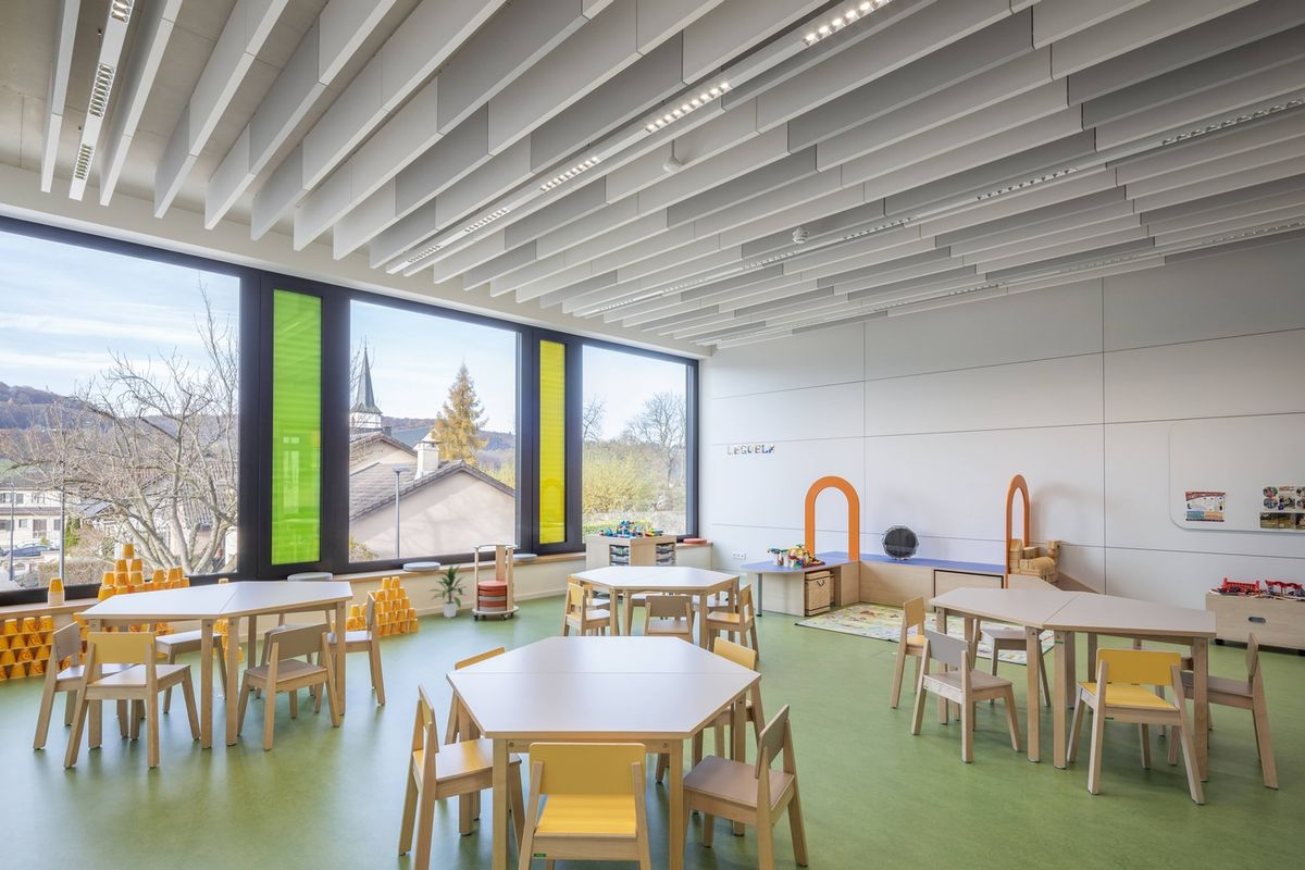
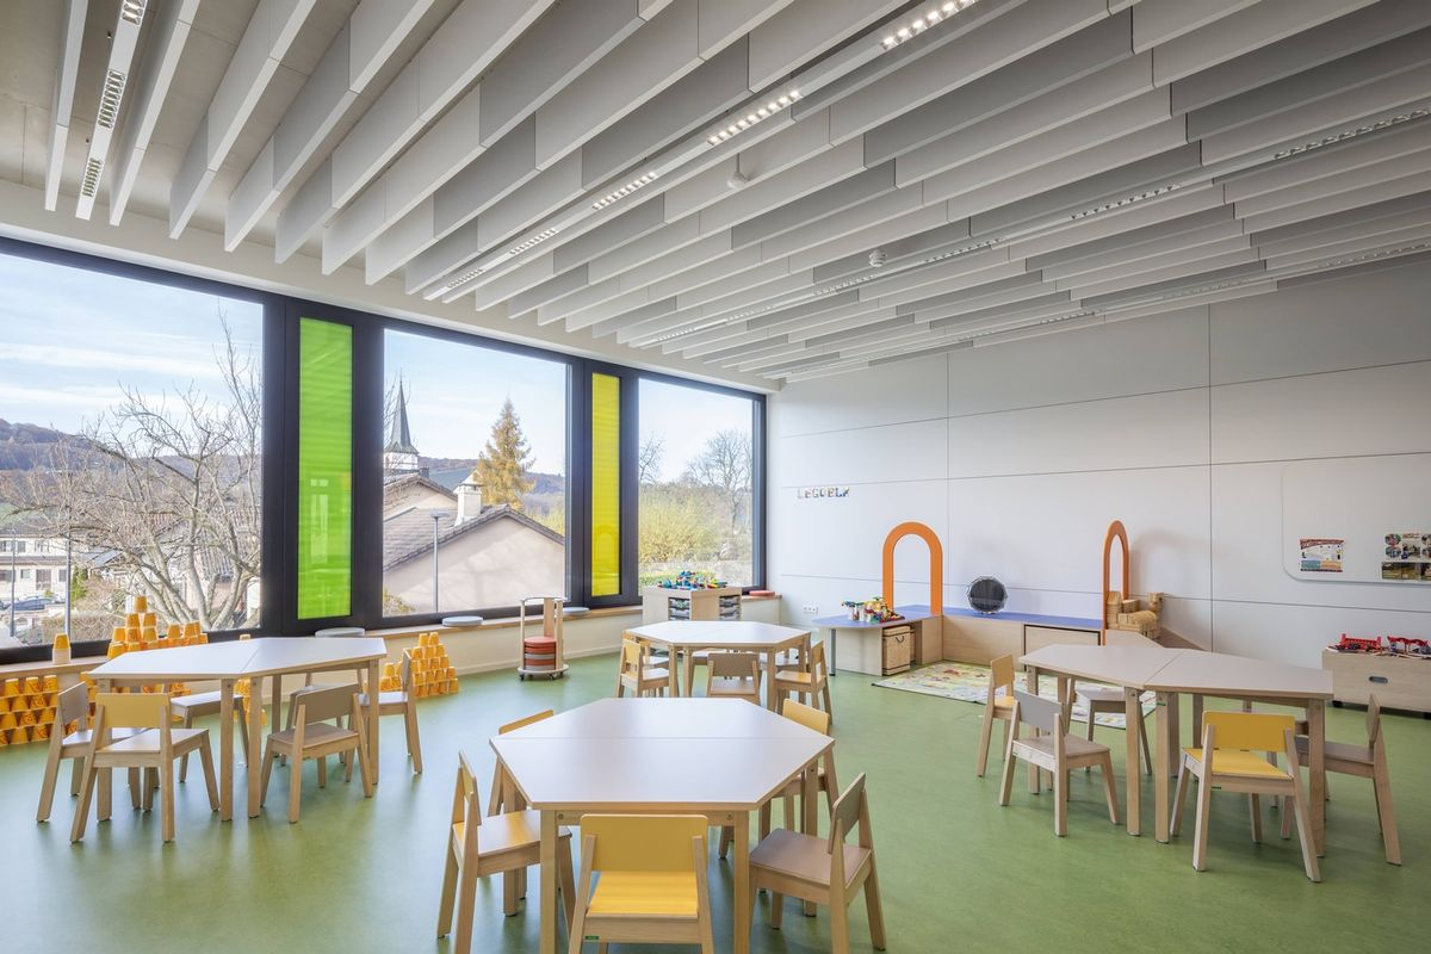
- indoor plant [427,563,468,619]
